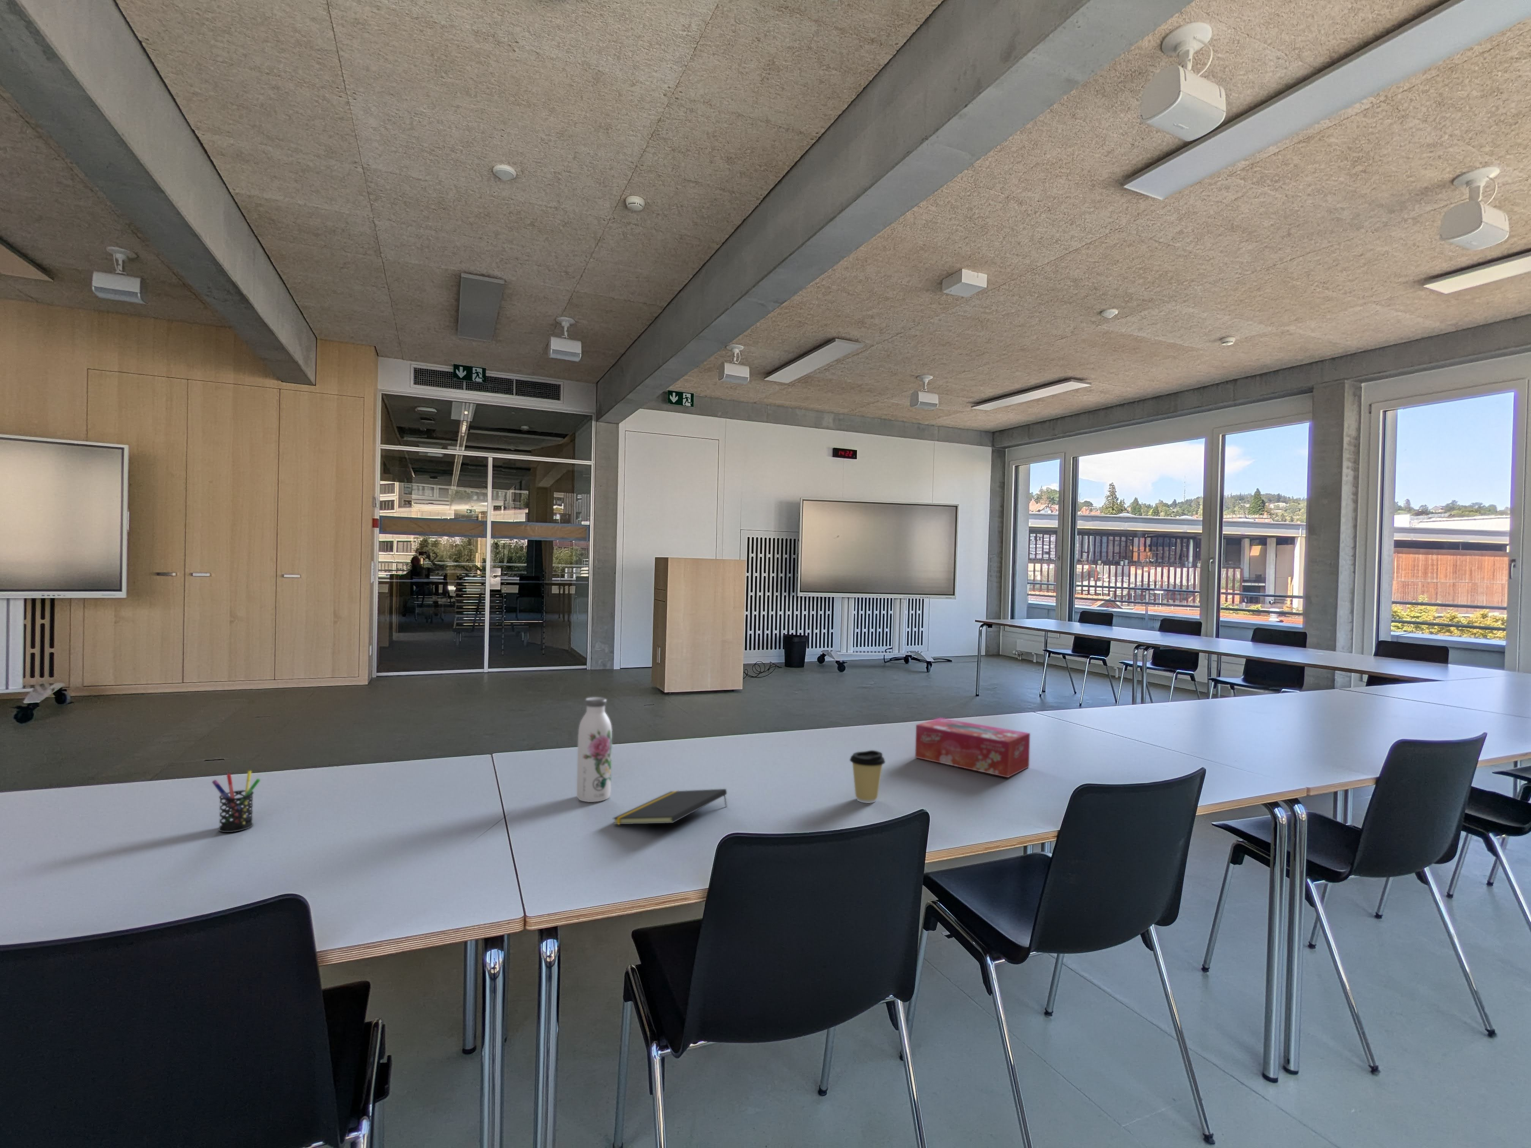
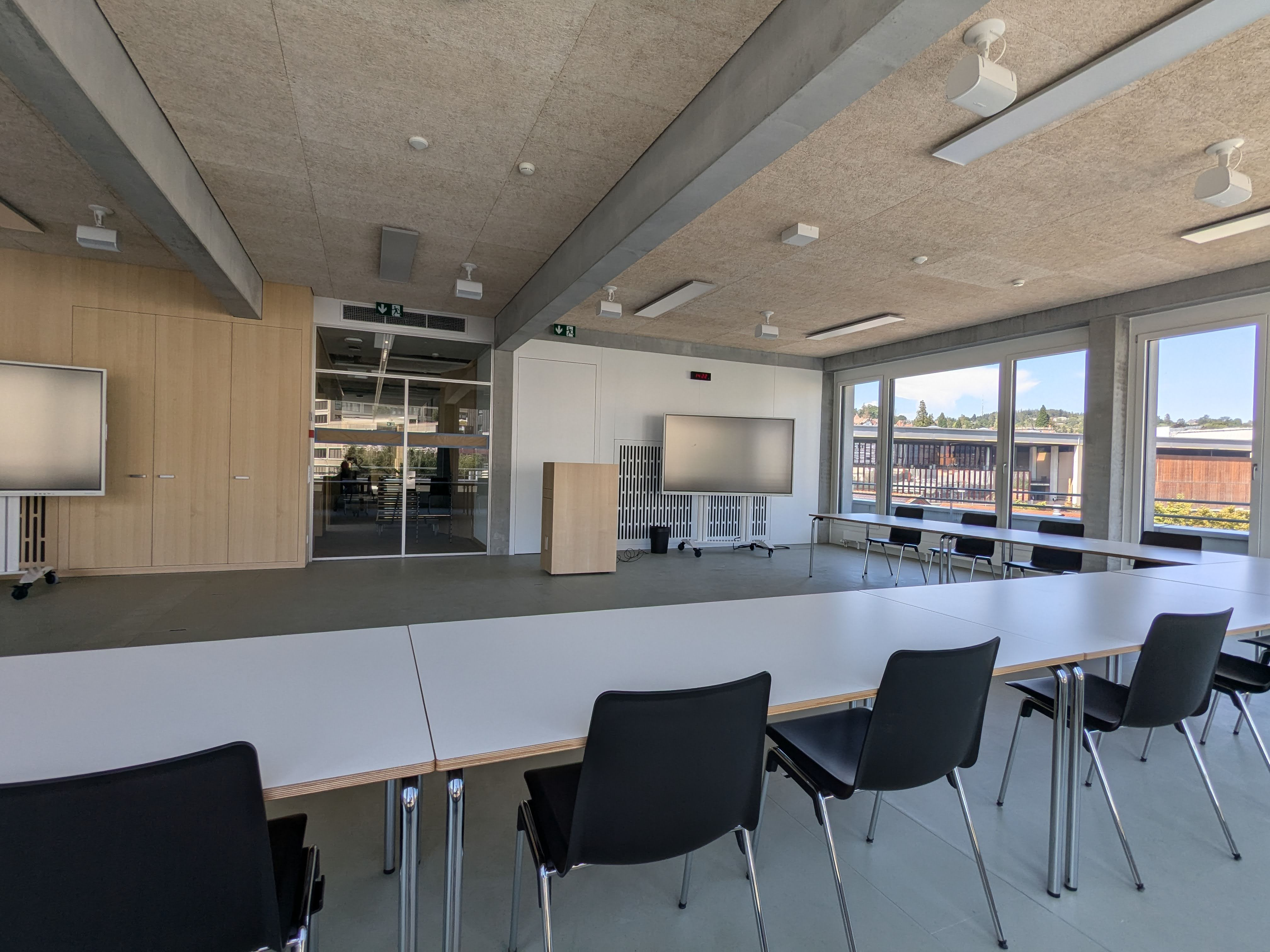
- coffee cup [850,750,886,803]
- pen holder [211,771,260,832]
- water bottle [576,697,612,803]
- tissue box [915,718,1031,778]
- notepad [612,789,728,825]
